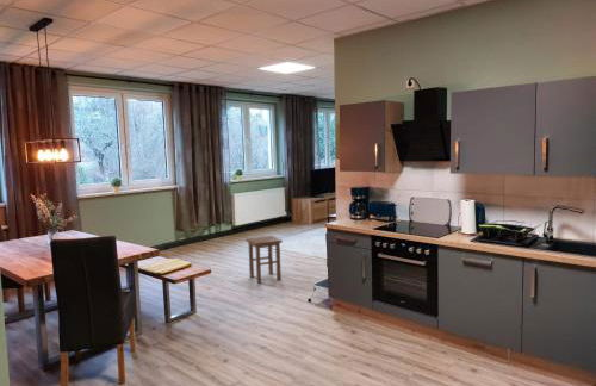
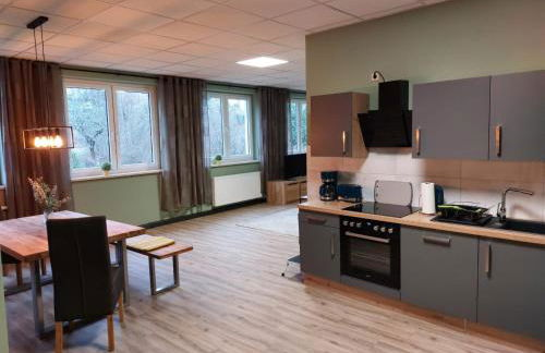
- stool [244,235,284,284]
